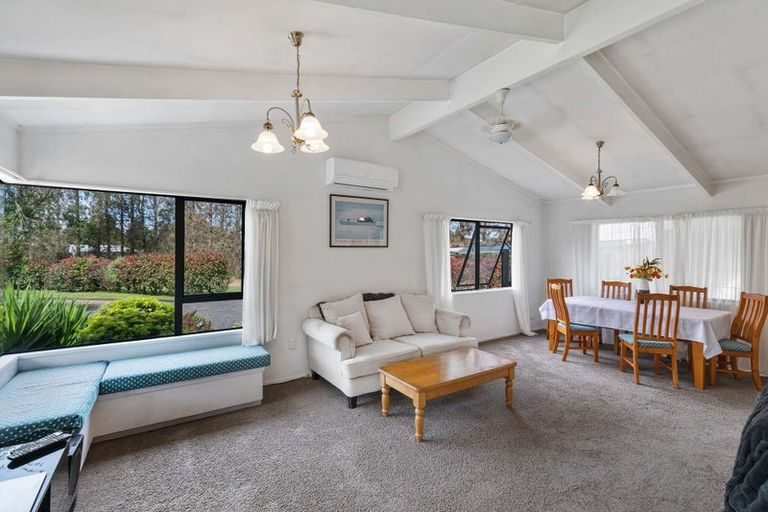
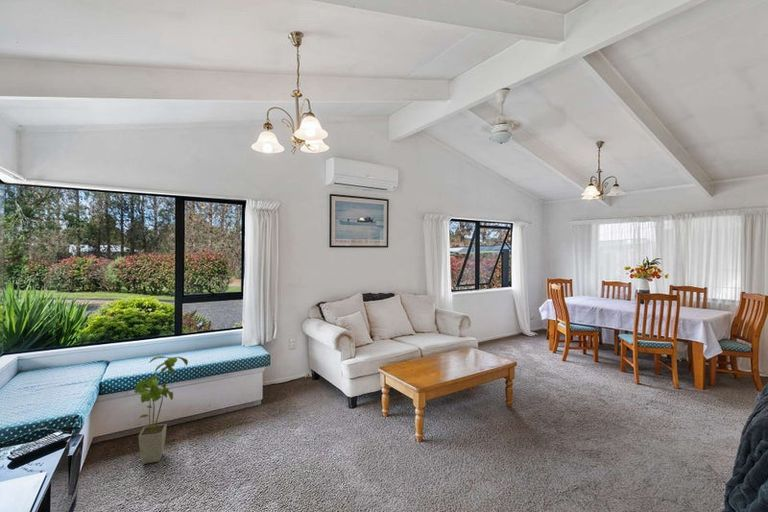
+ house plant [133,355,189,465]
